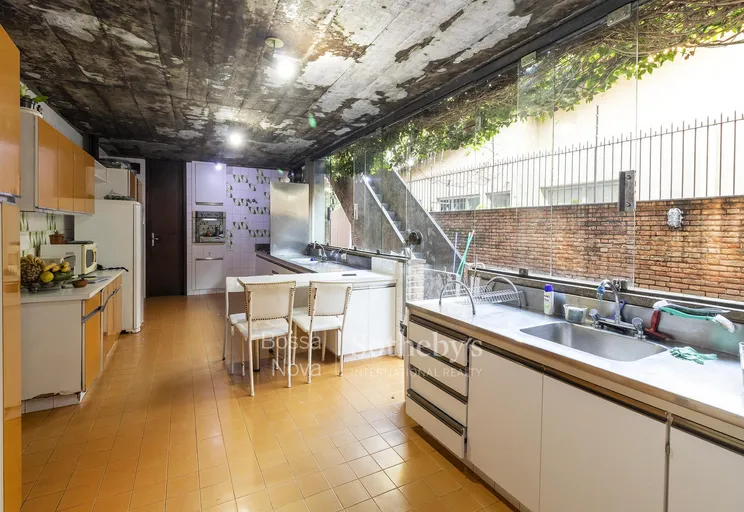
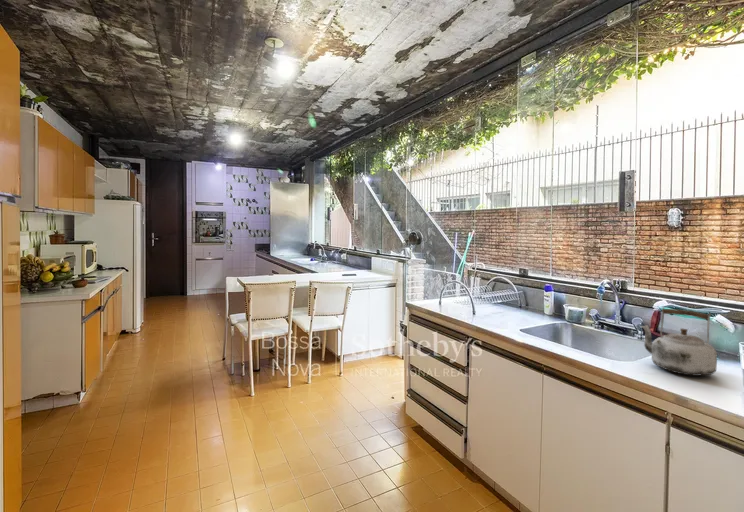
+ kettle [640,306,718,377]
